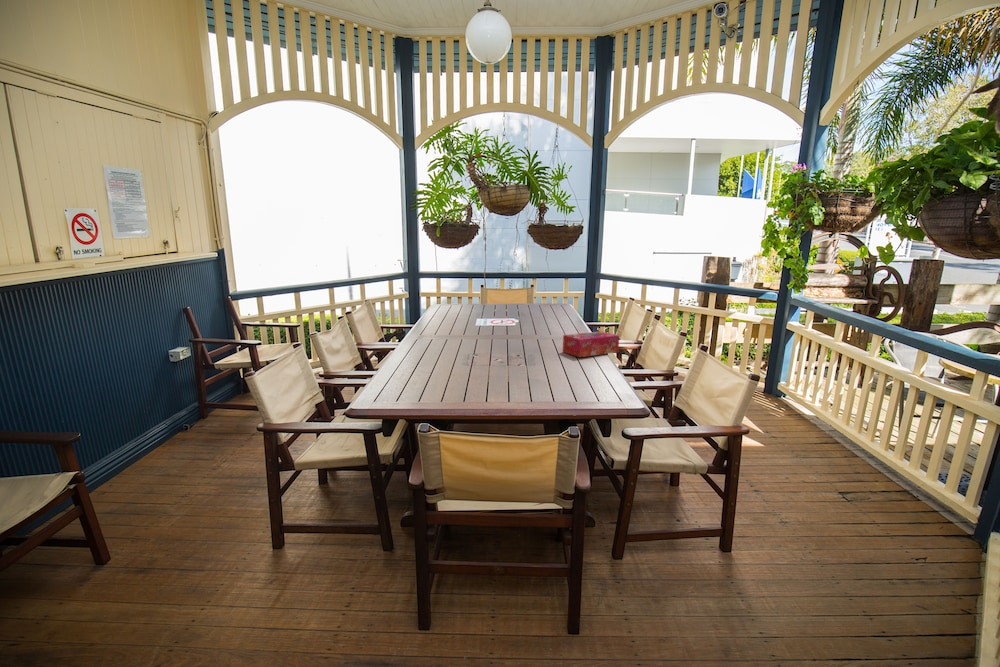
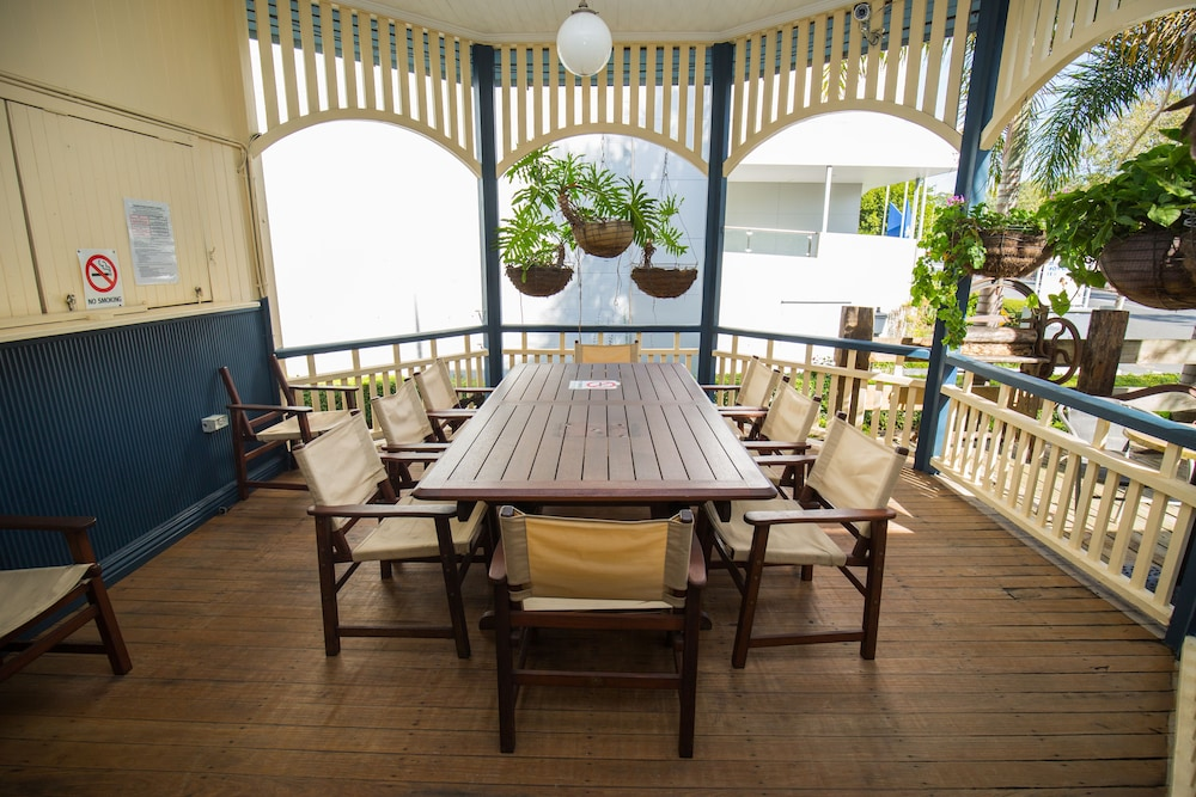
- tissue box [562,330,620,358]
